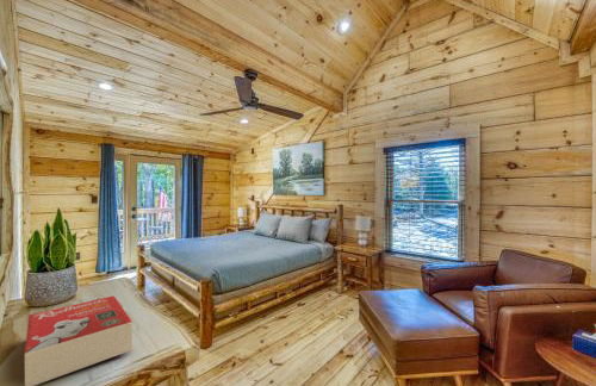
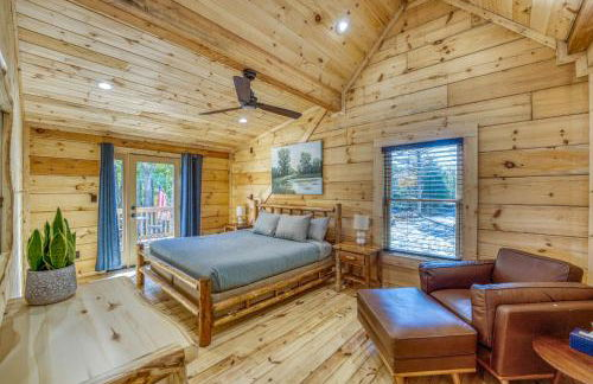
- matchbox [24,294,134,386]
